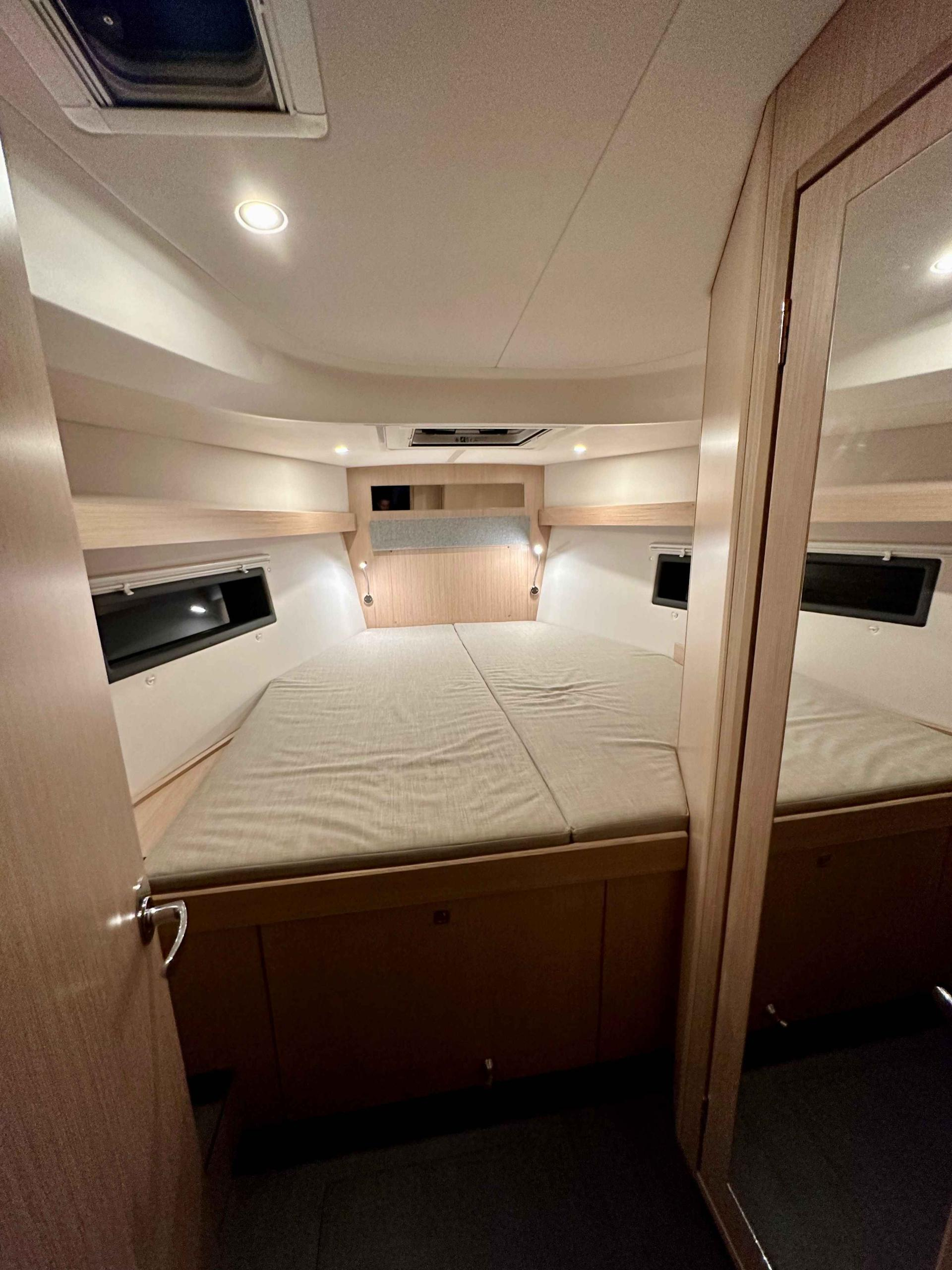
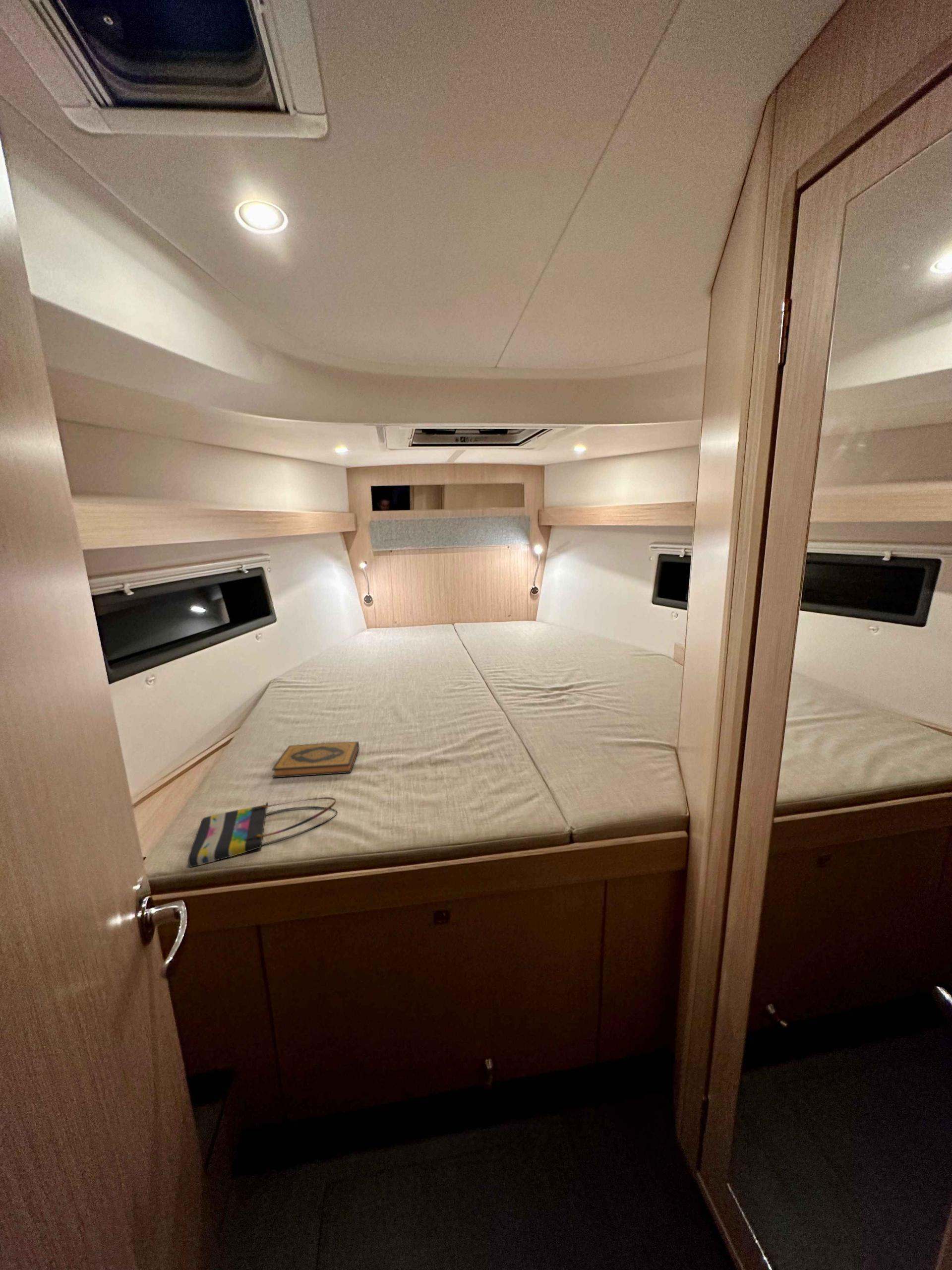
+ hardback book [271,741,359,778]
+ tote bag [188,797,338,868]
